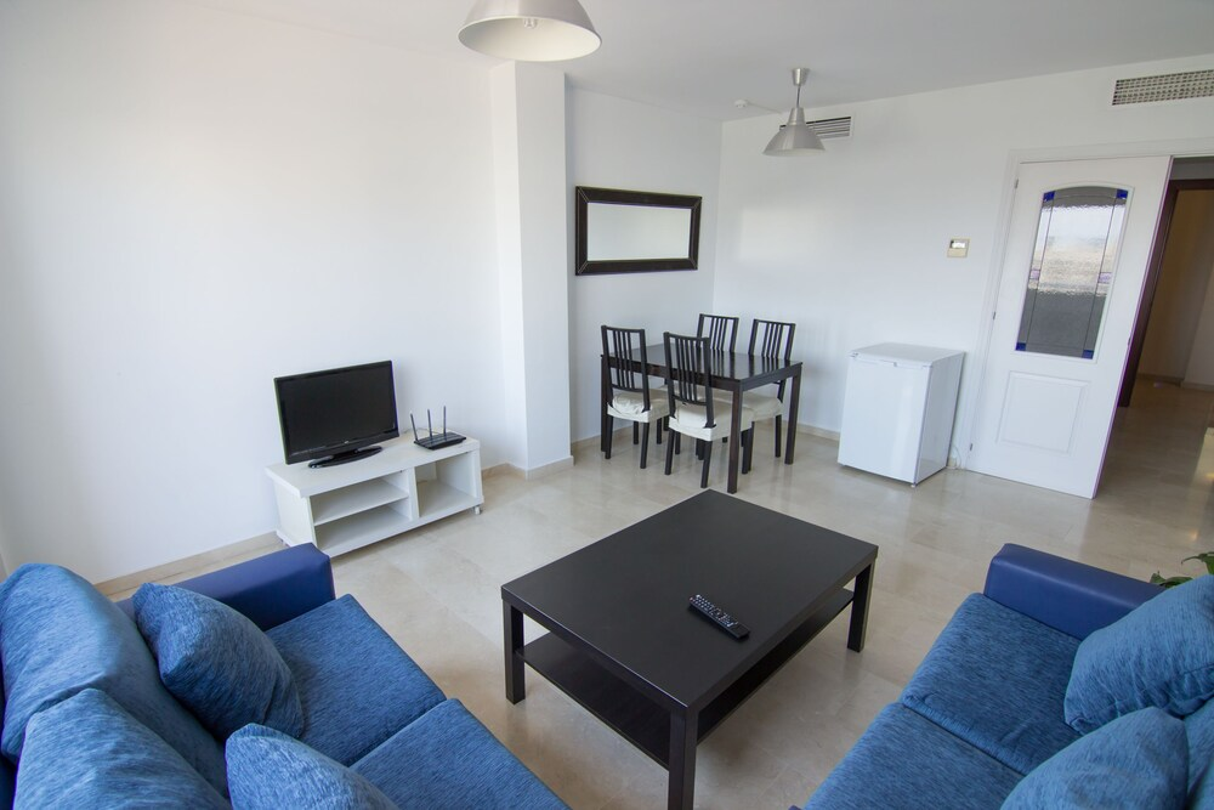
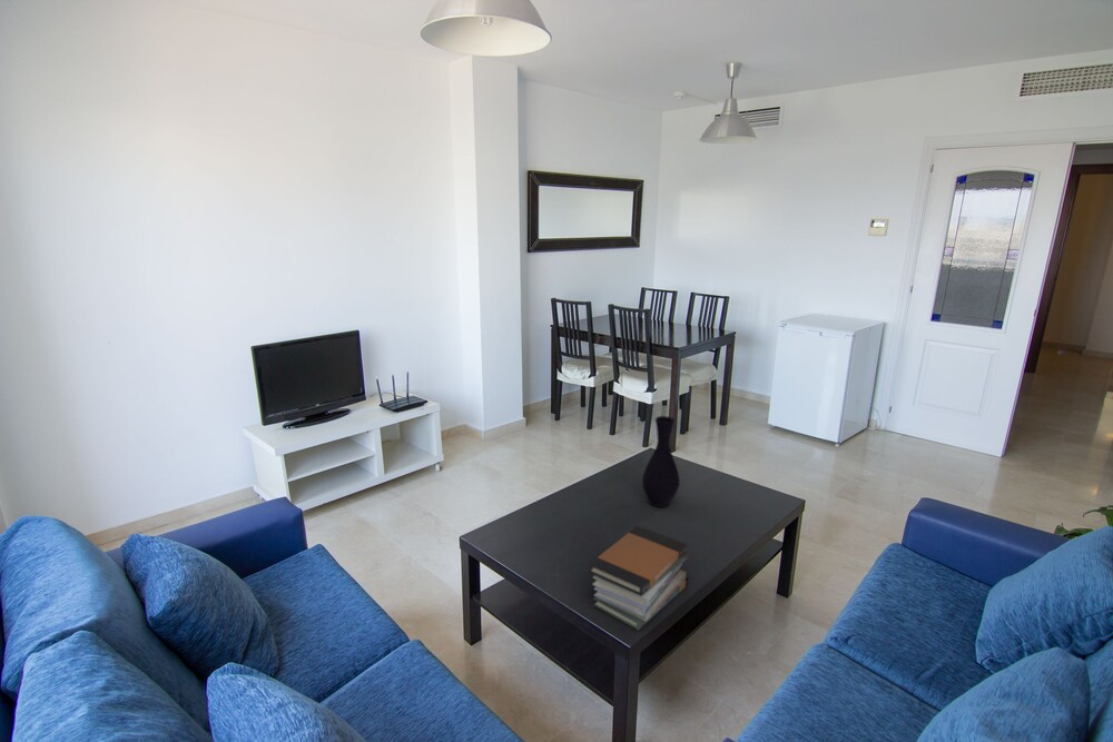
+ vase [641,415,681,508]
+ book stack [588,525,690,632]
